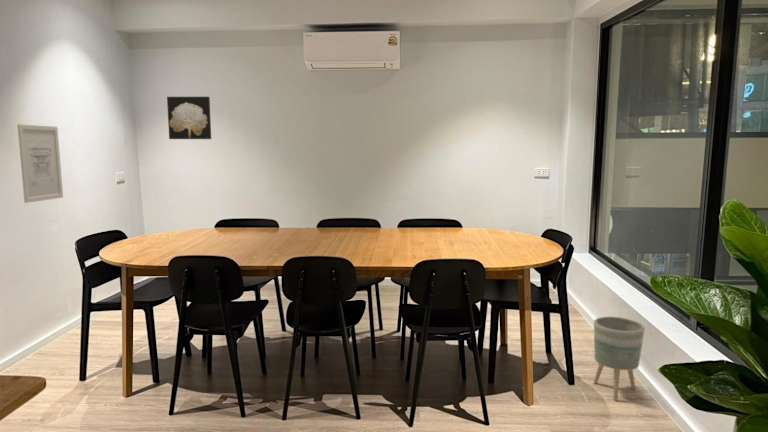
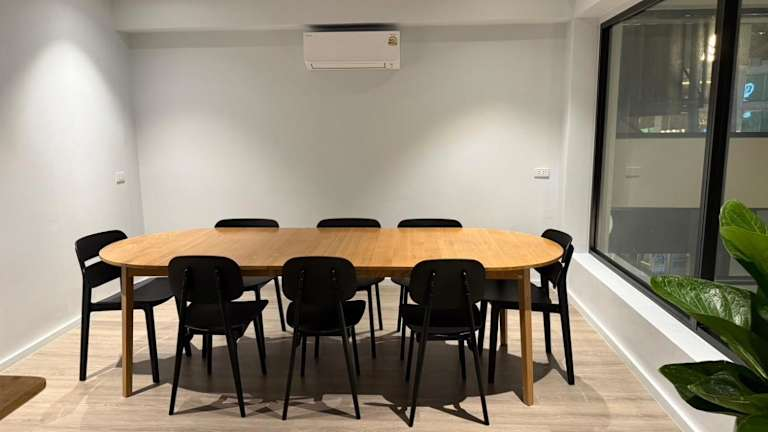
- wall art [166,96,212,140]
- wall art [16,123,64,204]
- planter [593,316,646,401]
